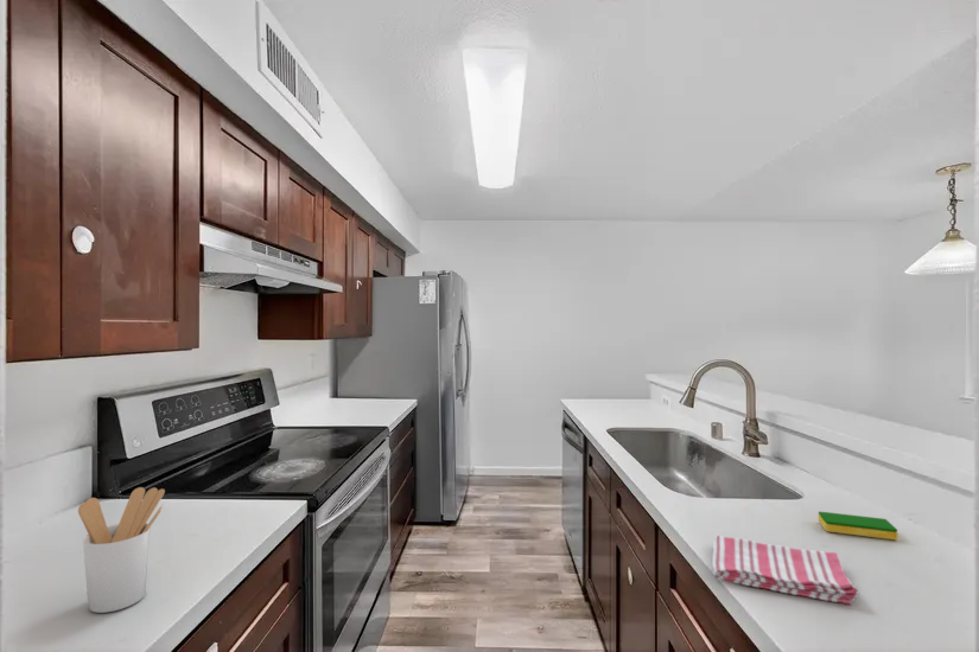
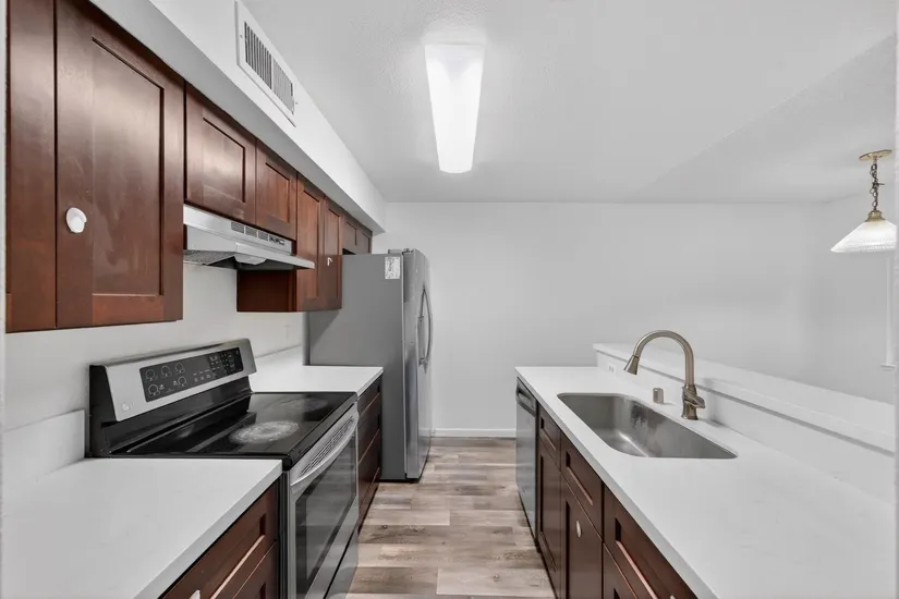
- dish towel [711,535,859,606]
- dish sponge [818,511,898,541]
- utensil holder [77,486,166,614]
